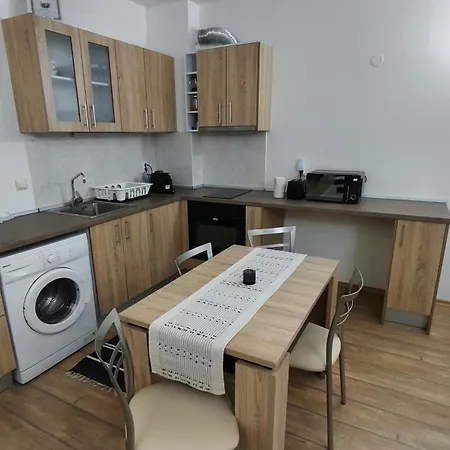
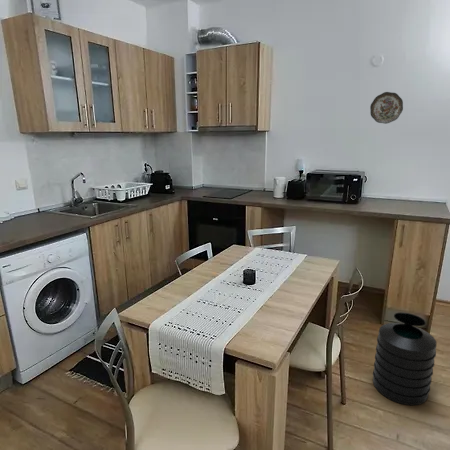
+ decorative plate [369,91,404,125]
+ trash can [372,311,437,406]
